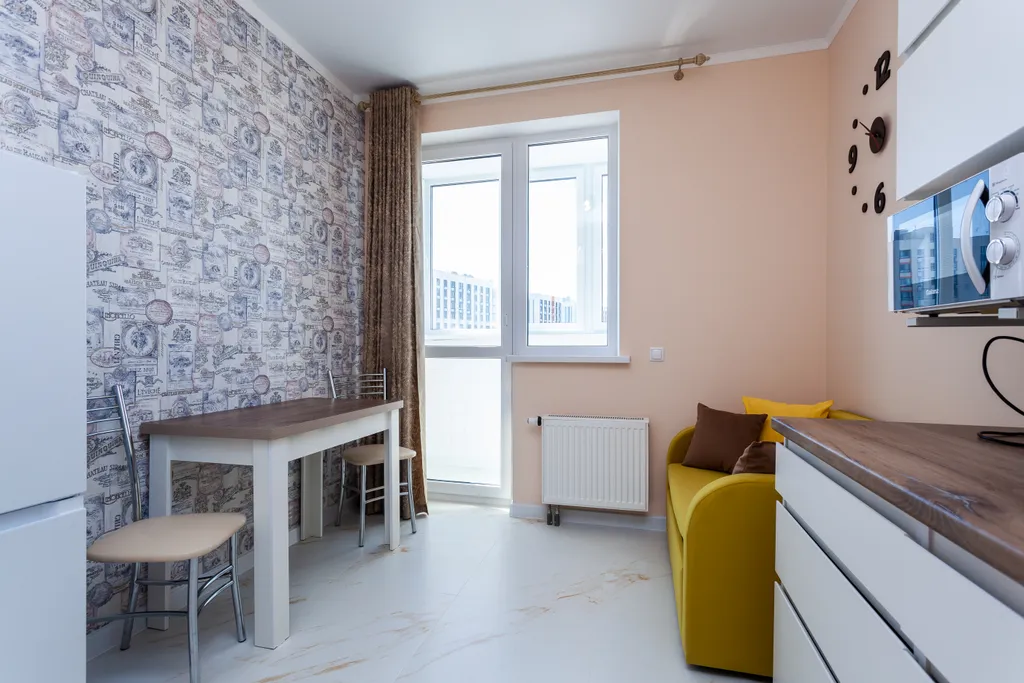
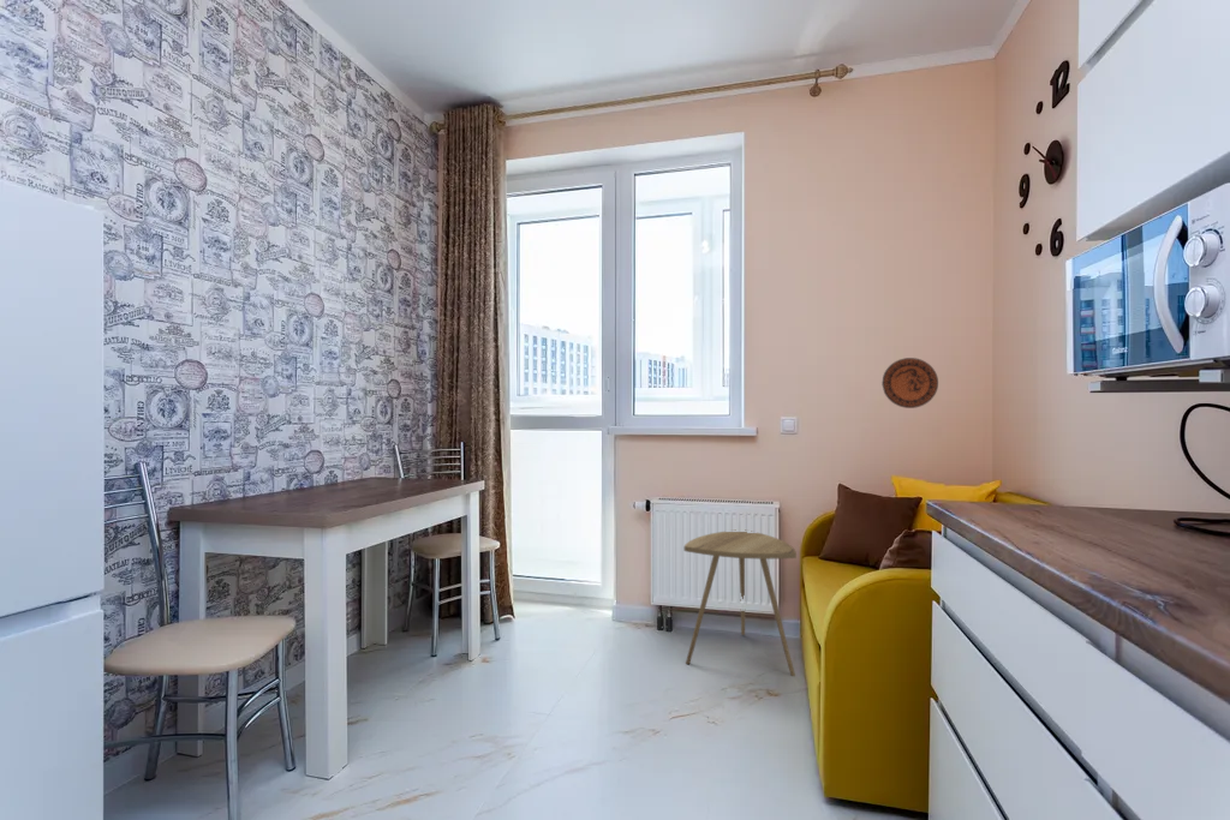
+ decorative plate [880,357,939,409]
+ side table [683,531,798,677]
